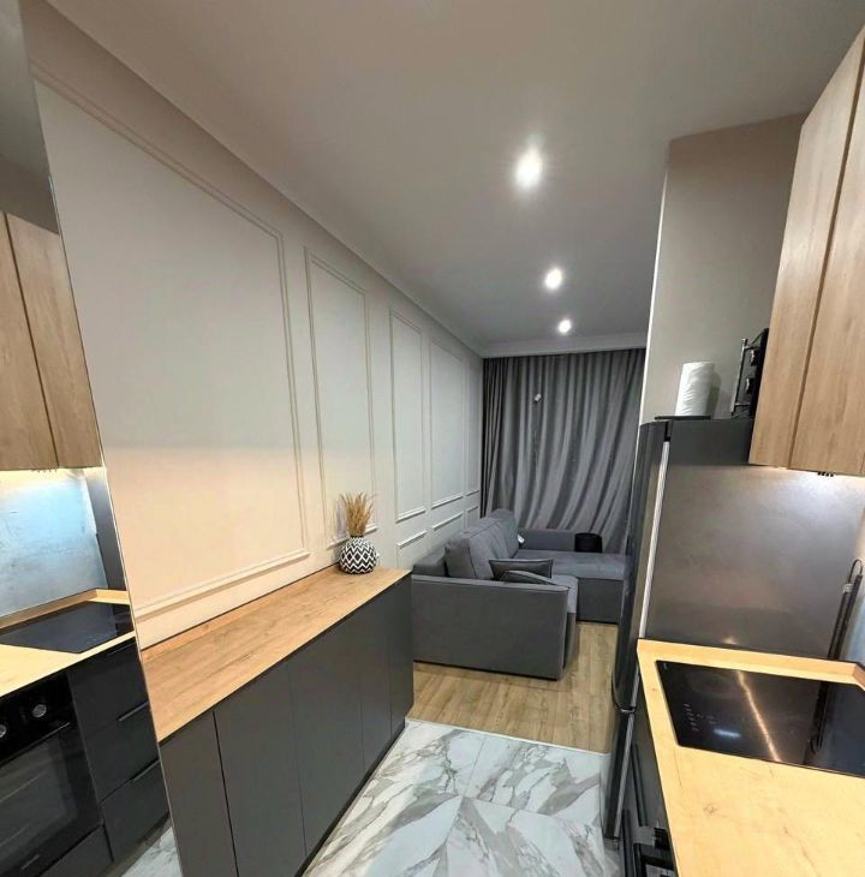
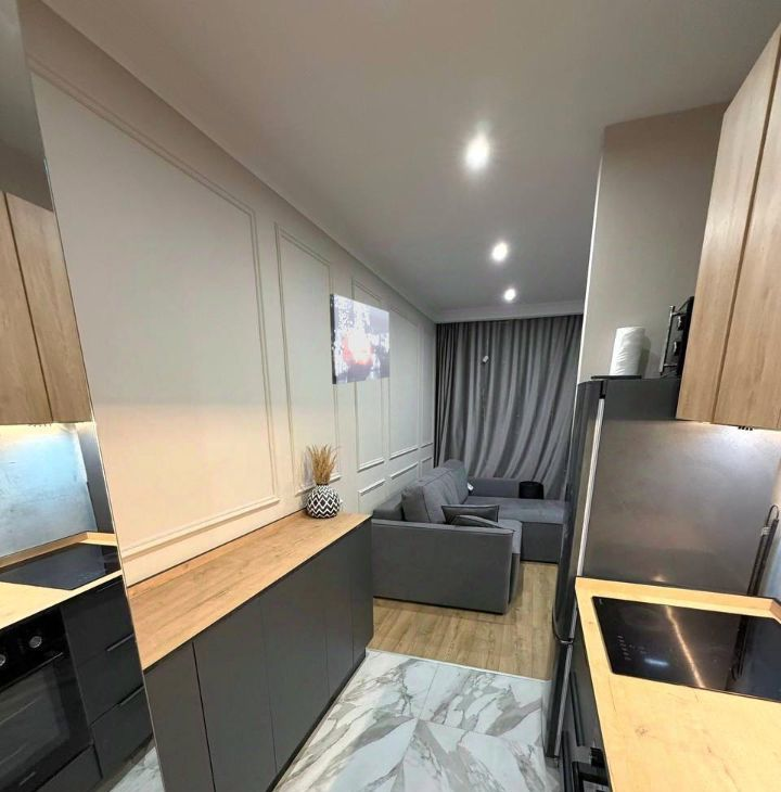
+ wall art [329,293,390,385]
